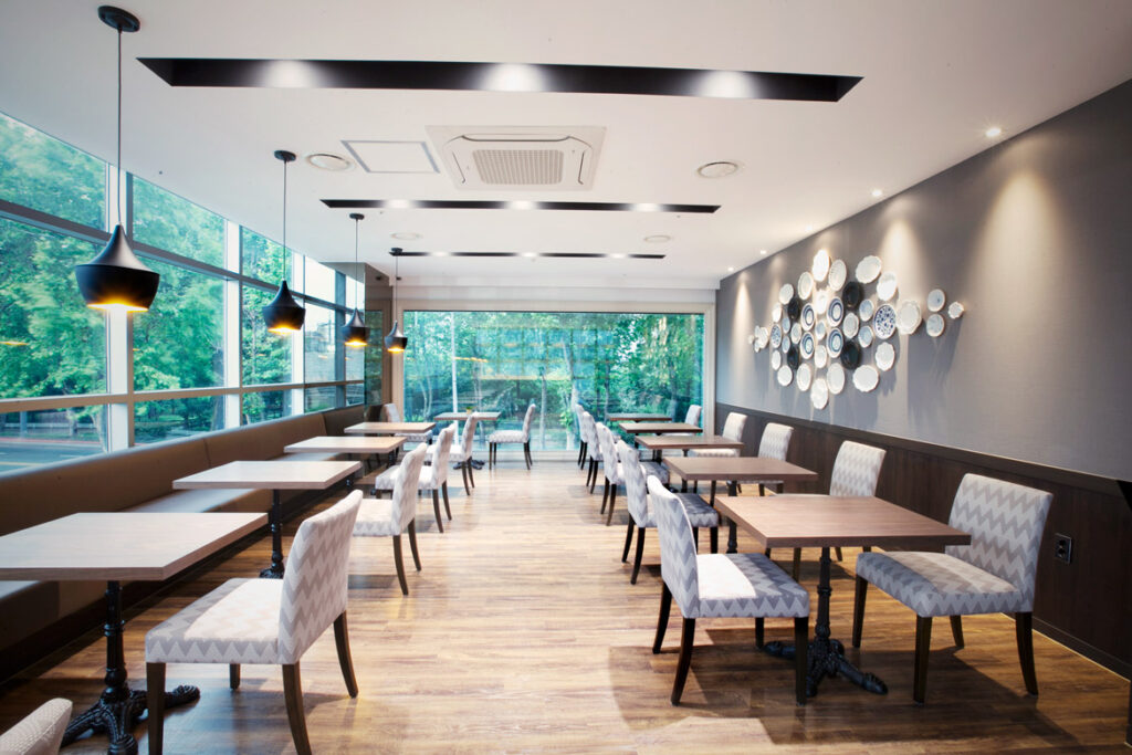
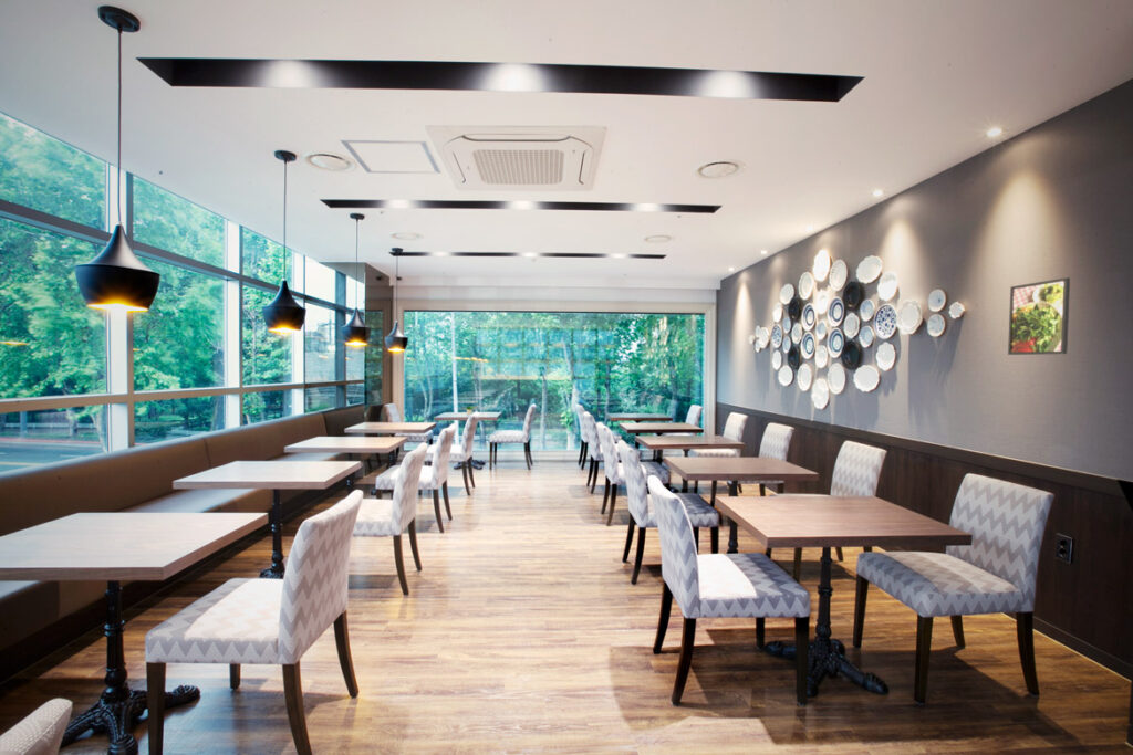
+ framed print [1007,276,1071,356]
